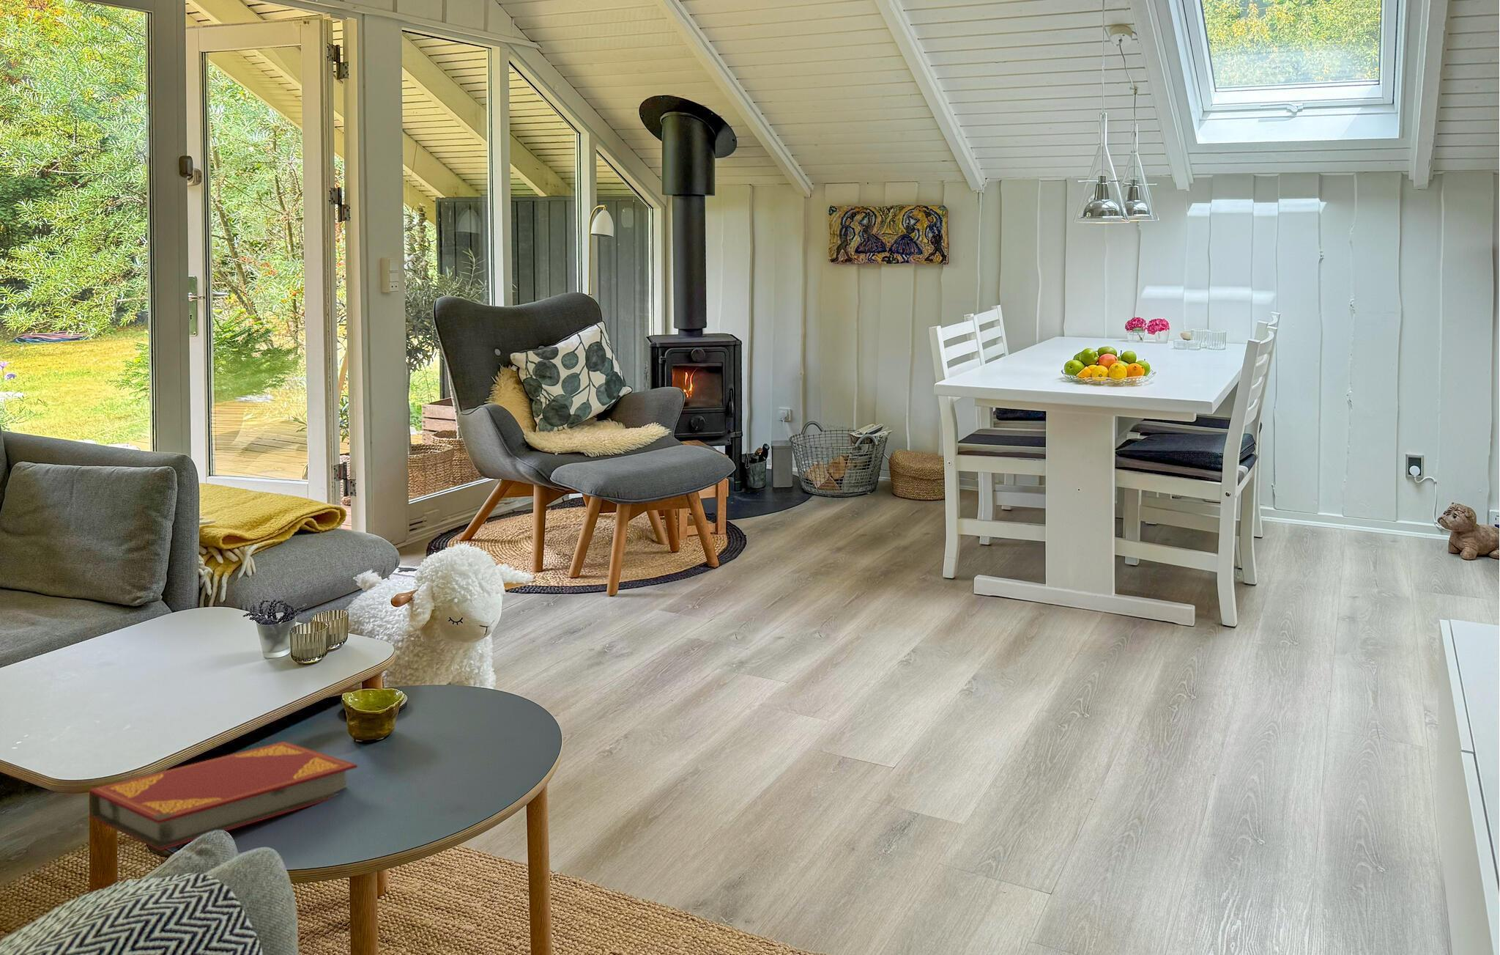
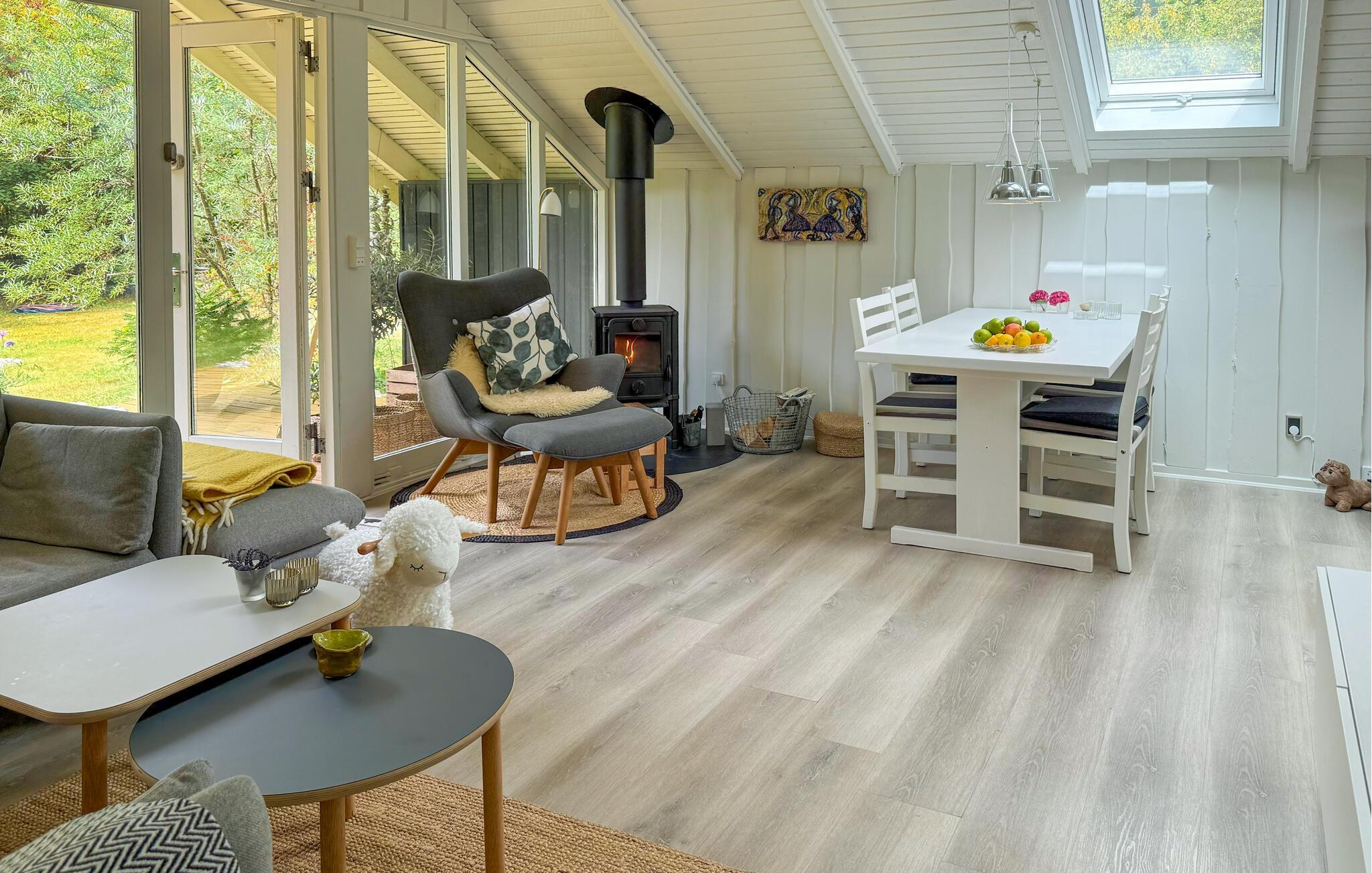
- hardback book [89,741,359,852]
